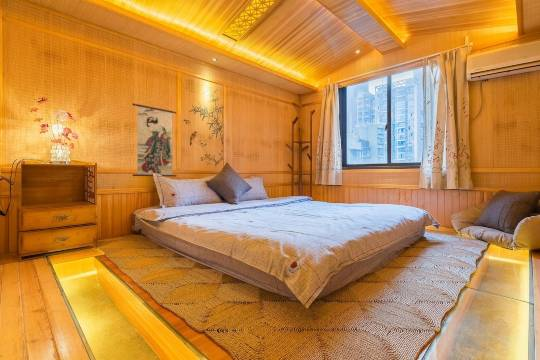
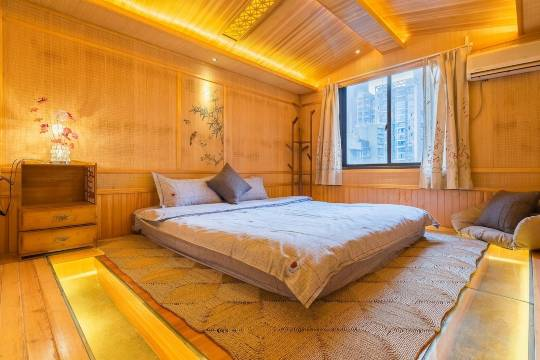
- wall scroll [132,98,178,178]
